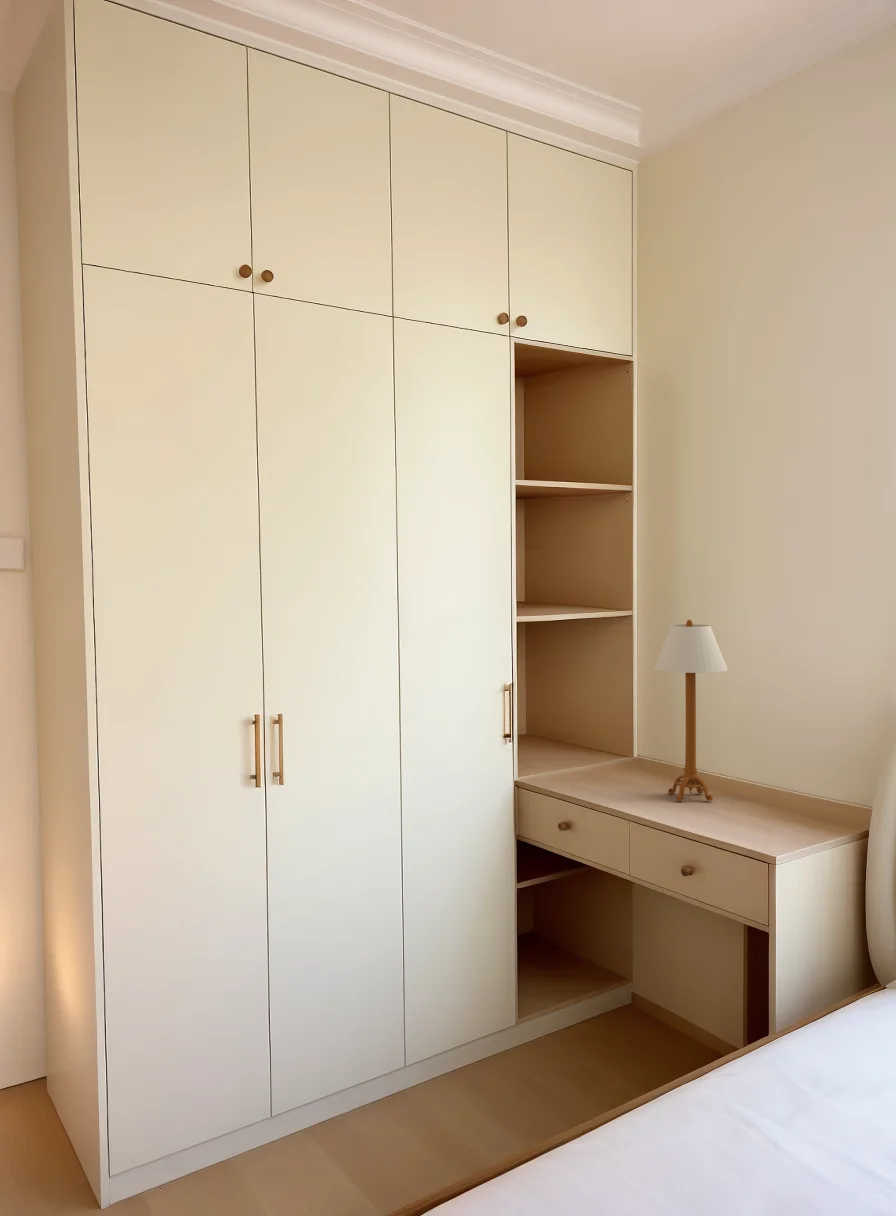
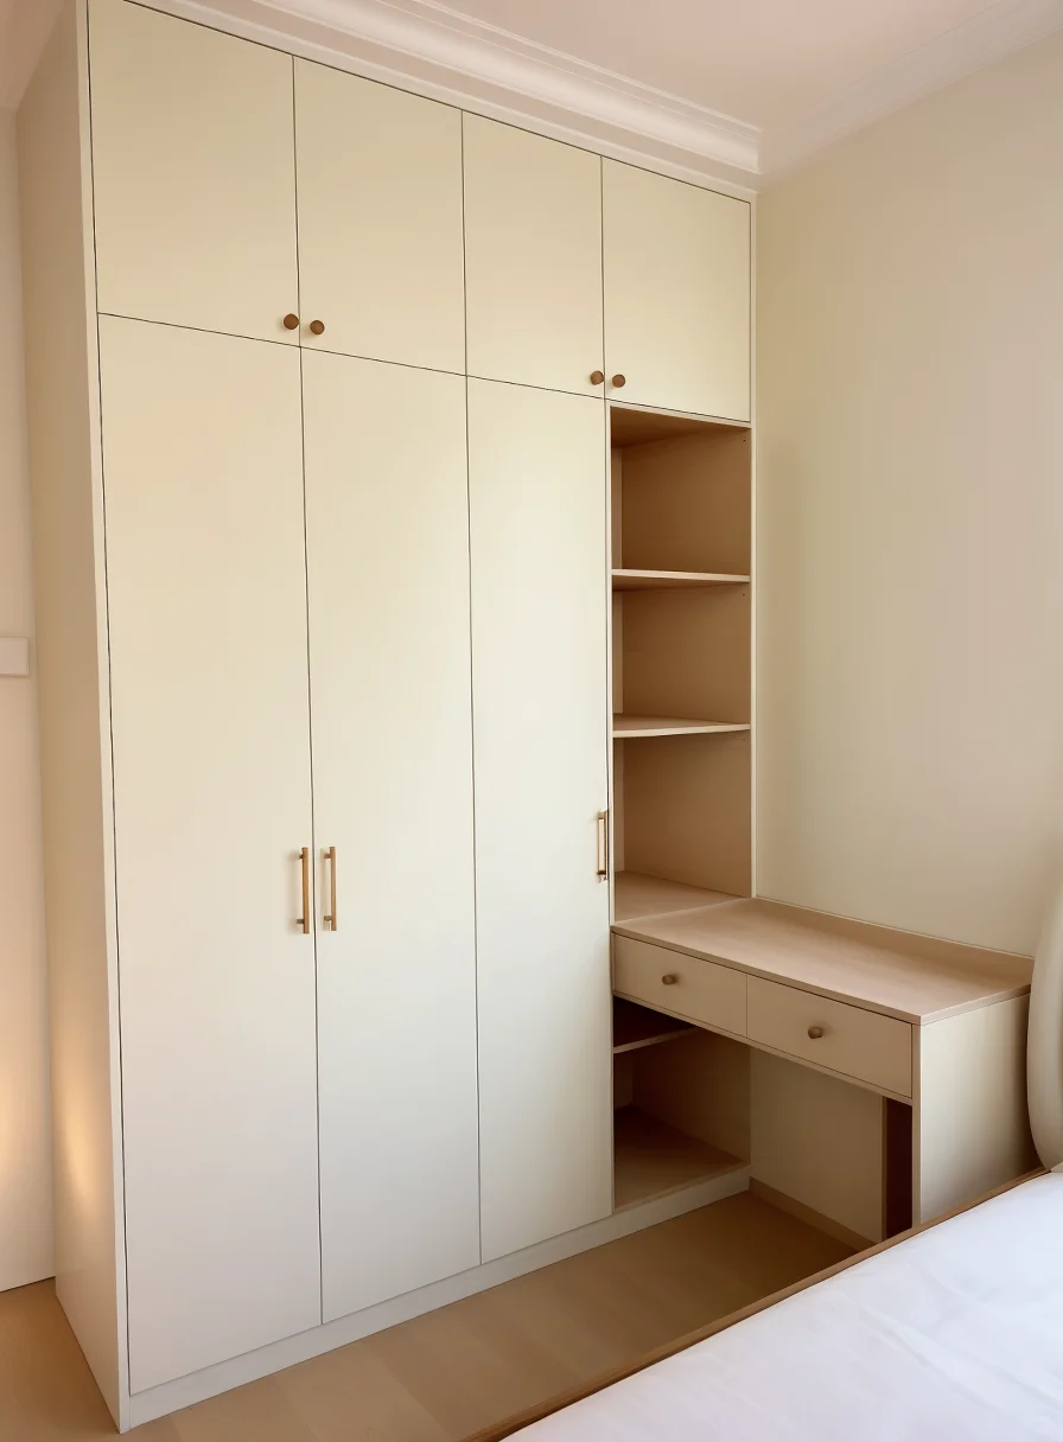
- table lamp [653,619,729,803]
